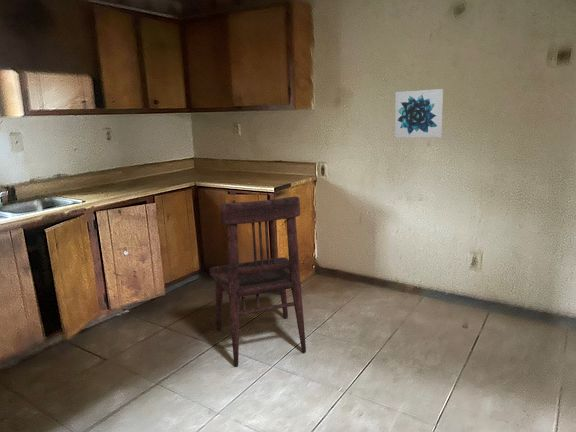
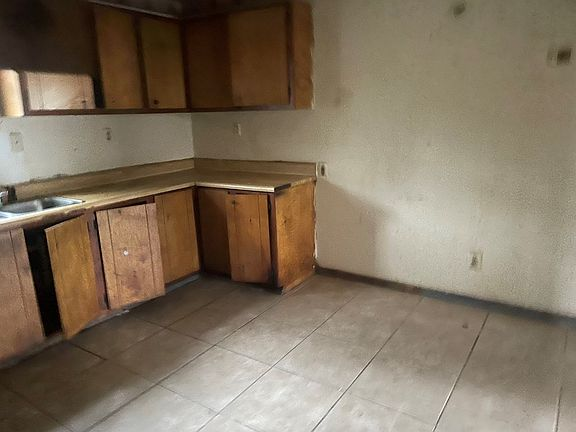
- dining chair [209,196,307,368]
- wall art [394,88,444,139]
